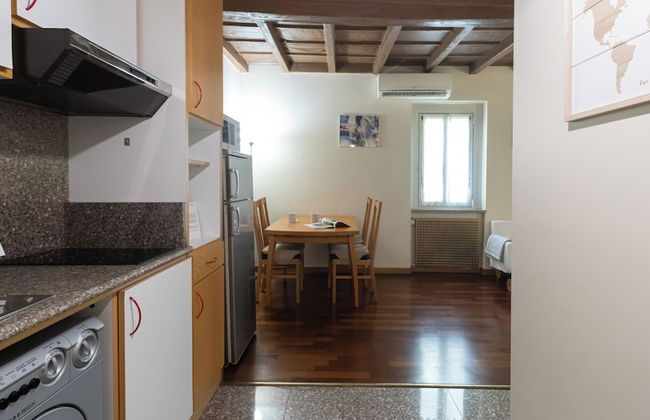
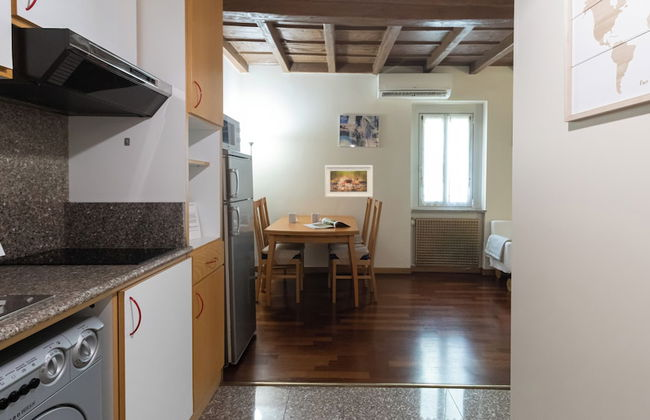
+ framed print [324,164,373,198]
